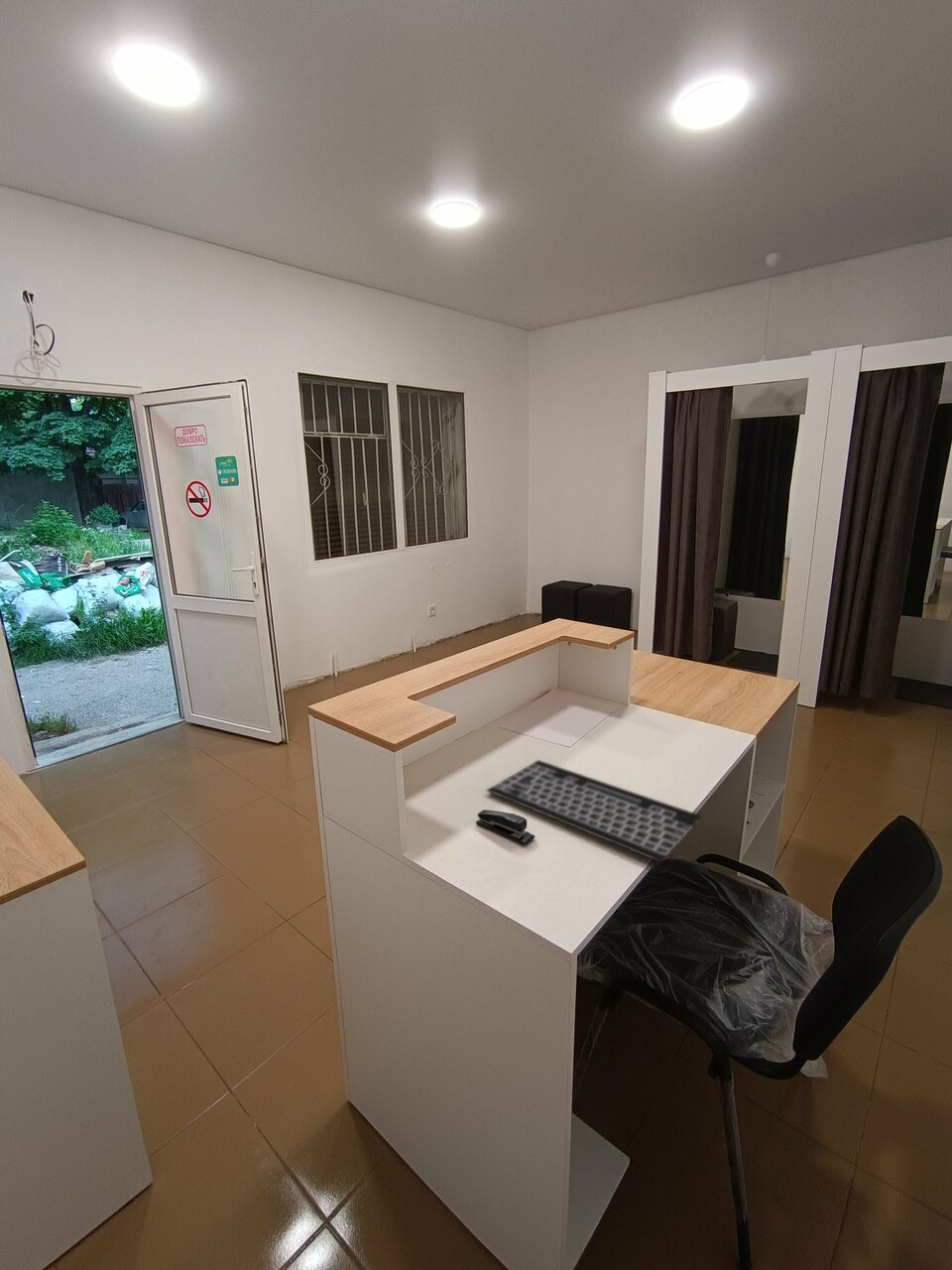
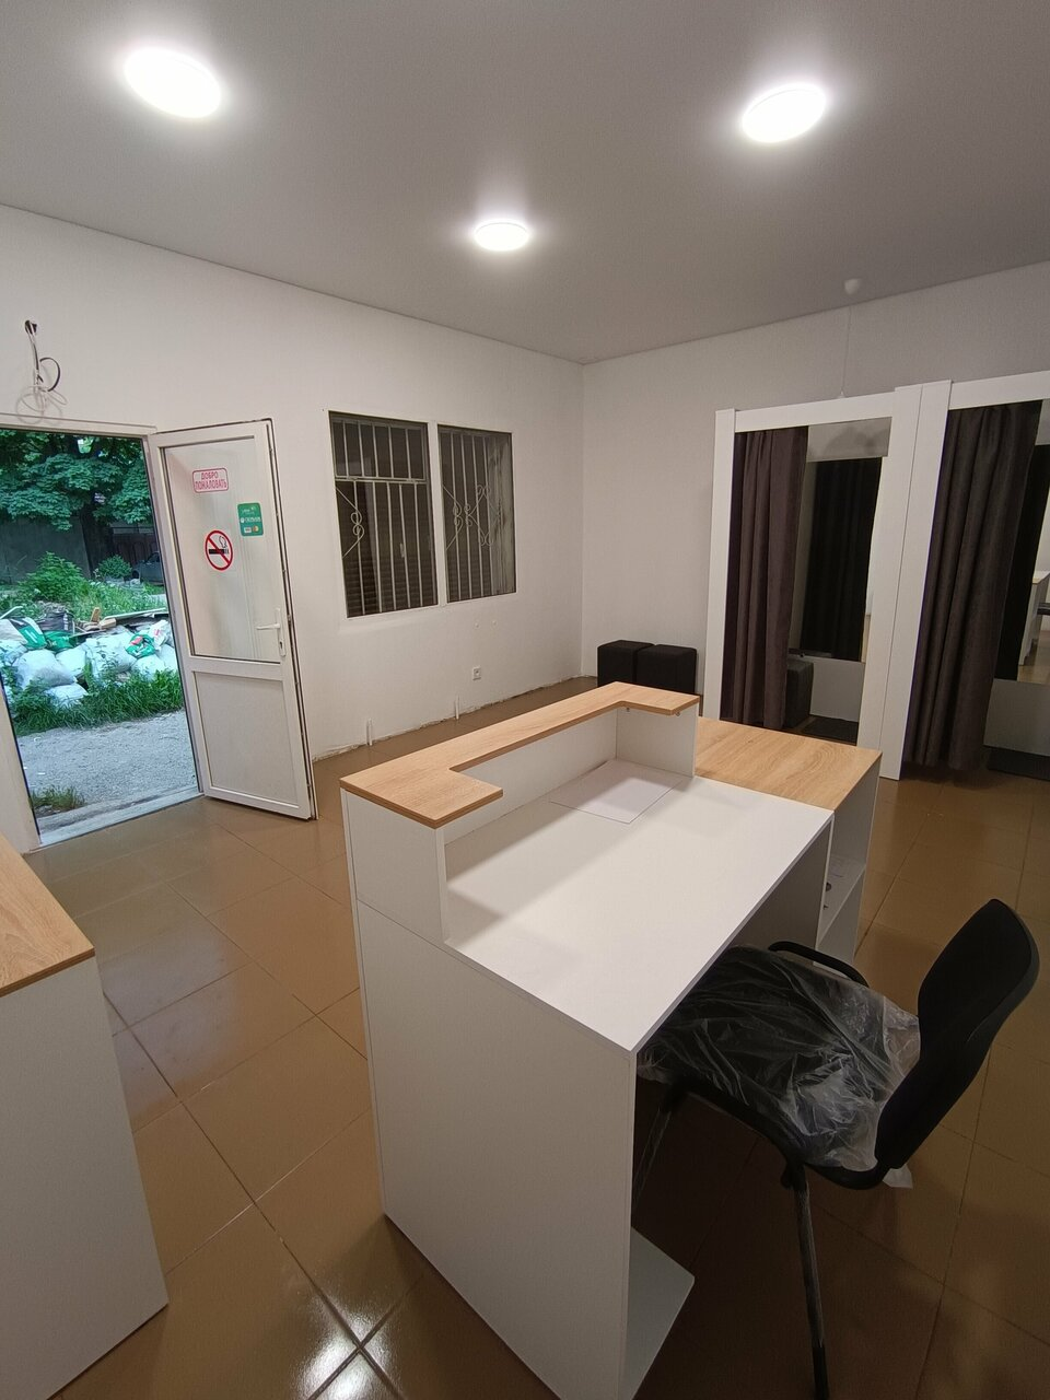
- keyboard [485,759,703,863]
- stapler [475,809,535,846]
